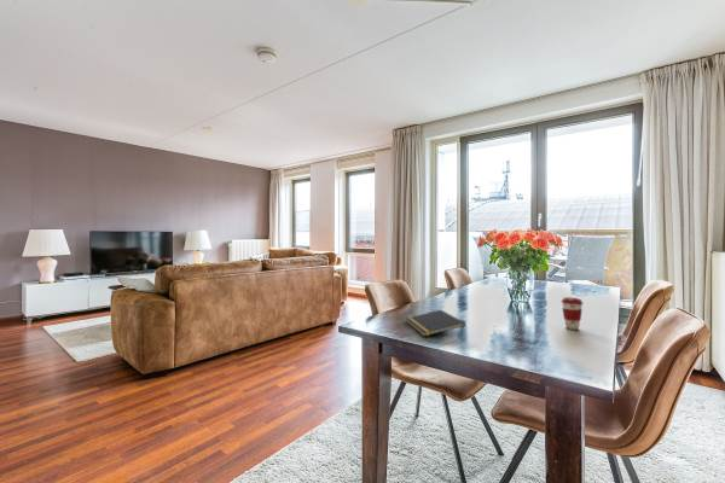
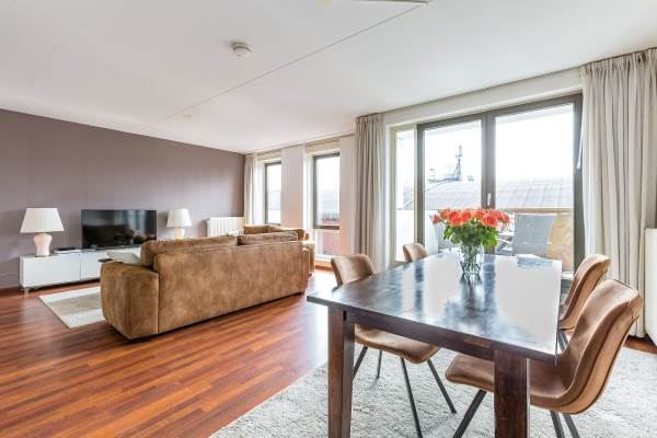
- notepad [405,308,466,338]
- coffee cup [559,296,584,331]
